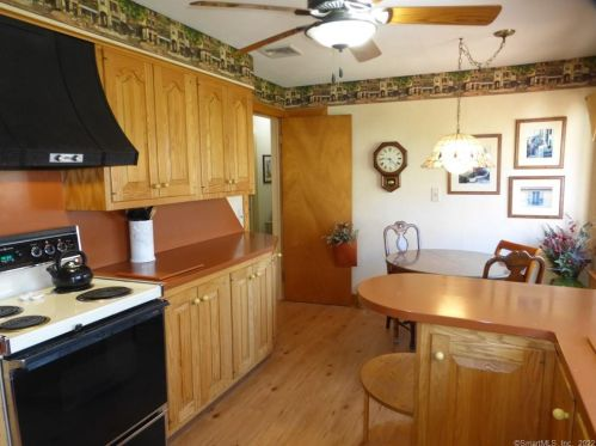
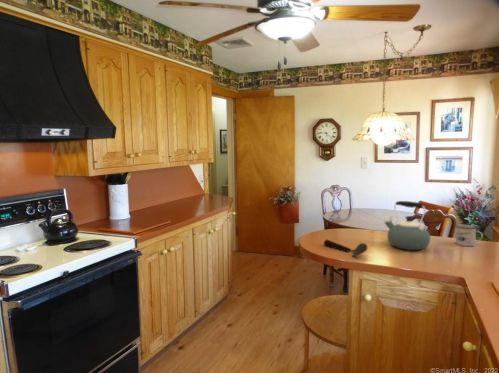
+ kettle [383,200,431,251]
+ mug [455,223,484,247]
+ spoon [323,239,368,257]
